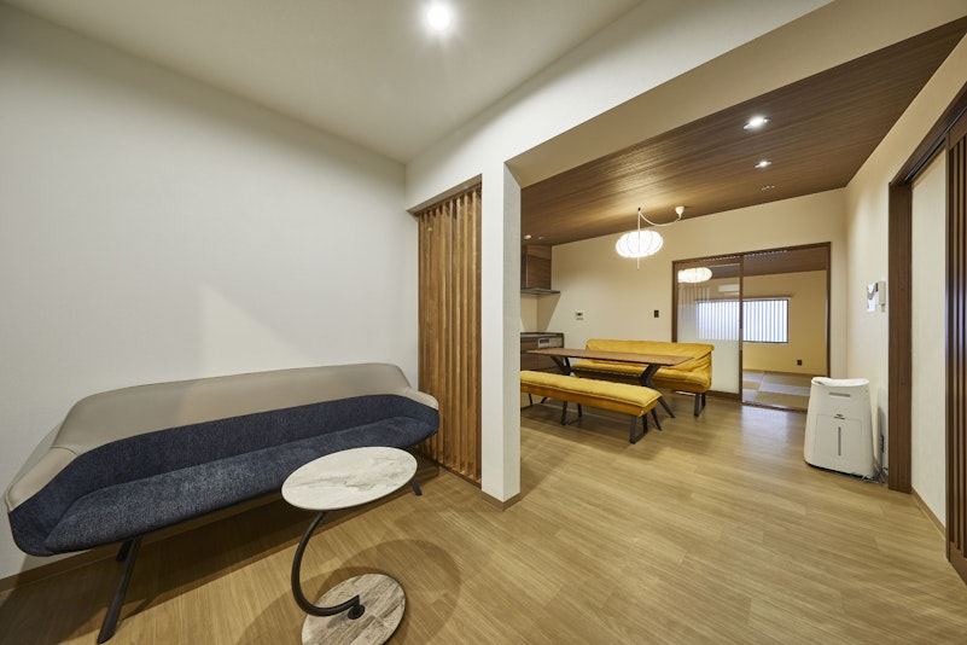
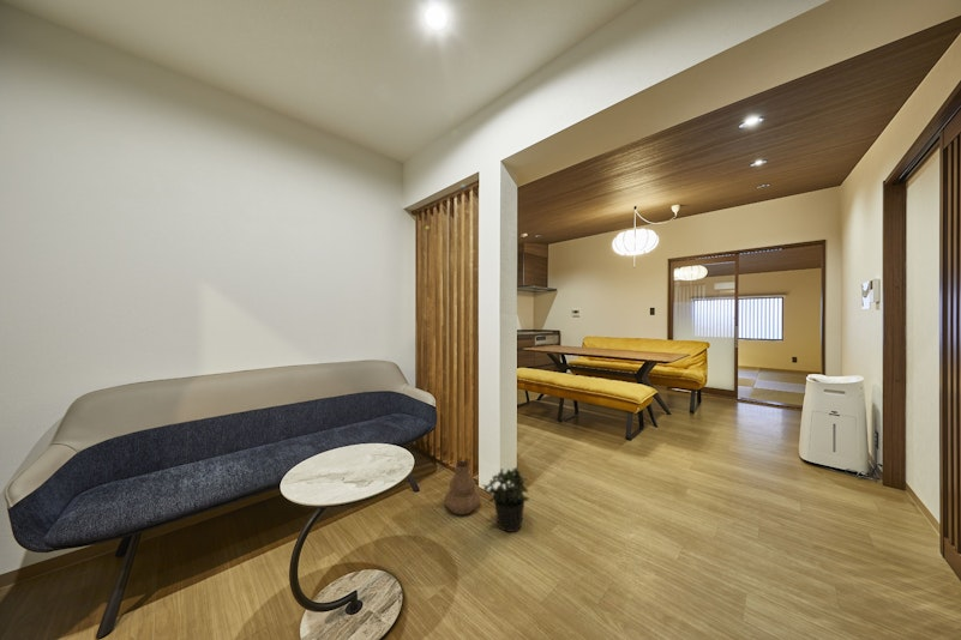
+ vase [444,460,481,515]
+ potted plant [482,466,530,533]
